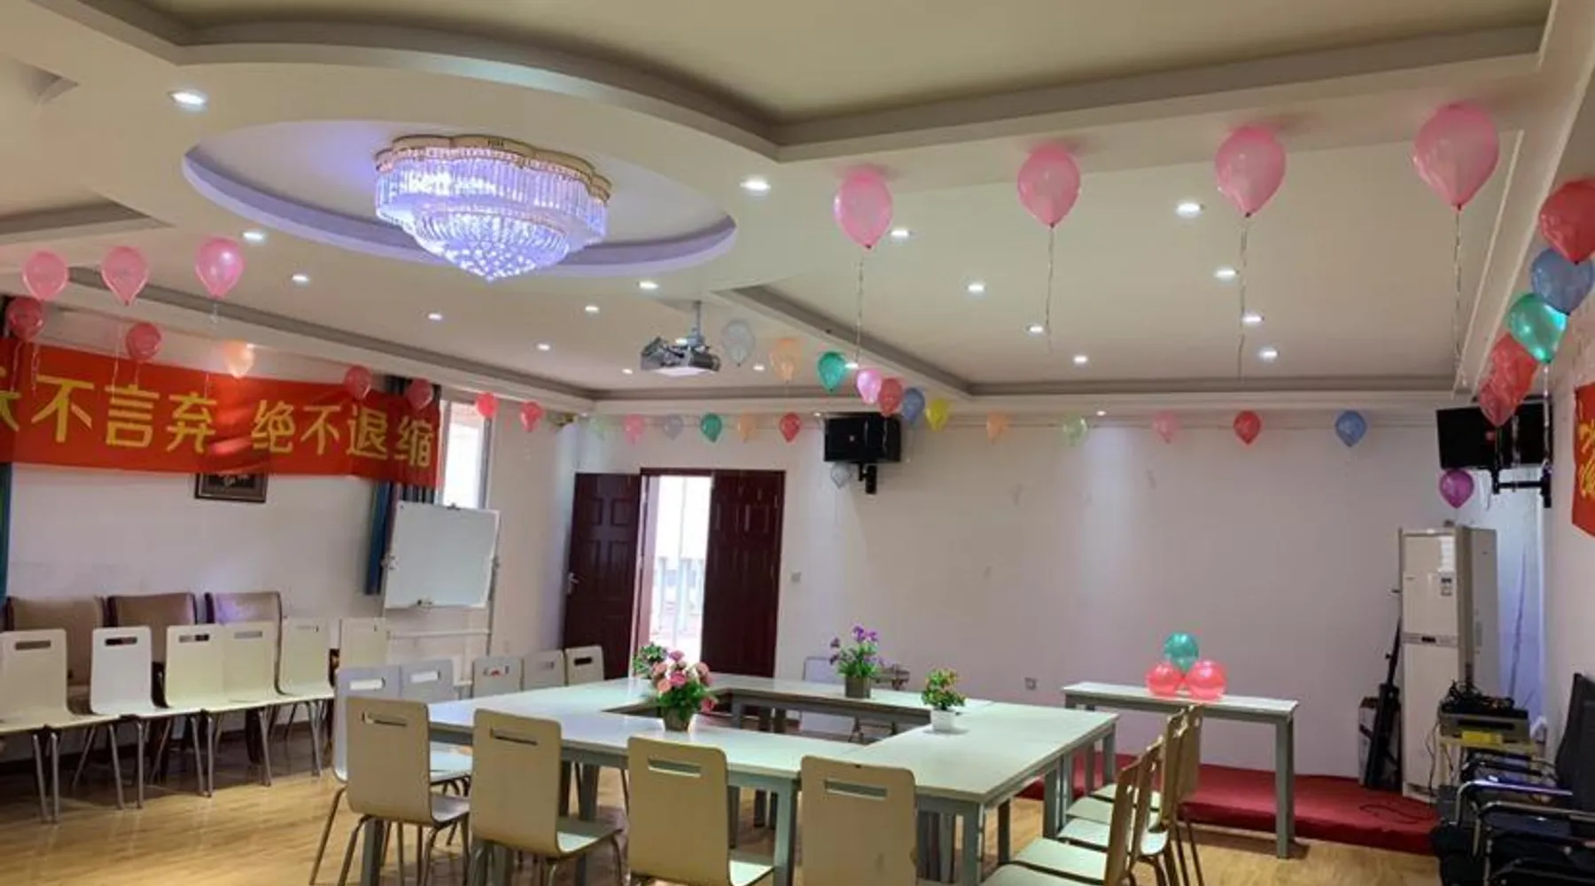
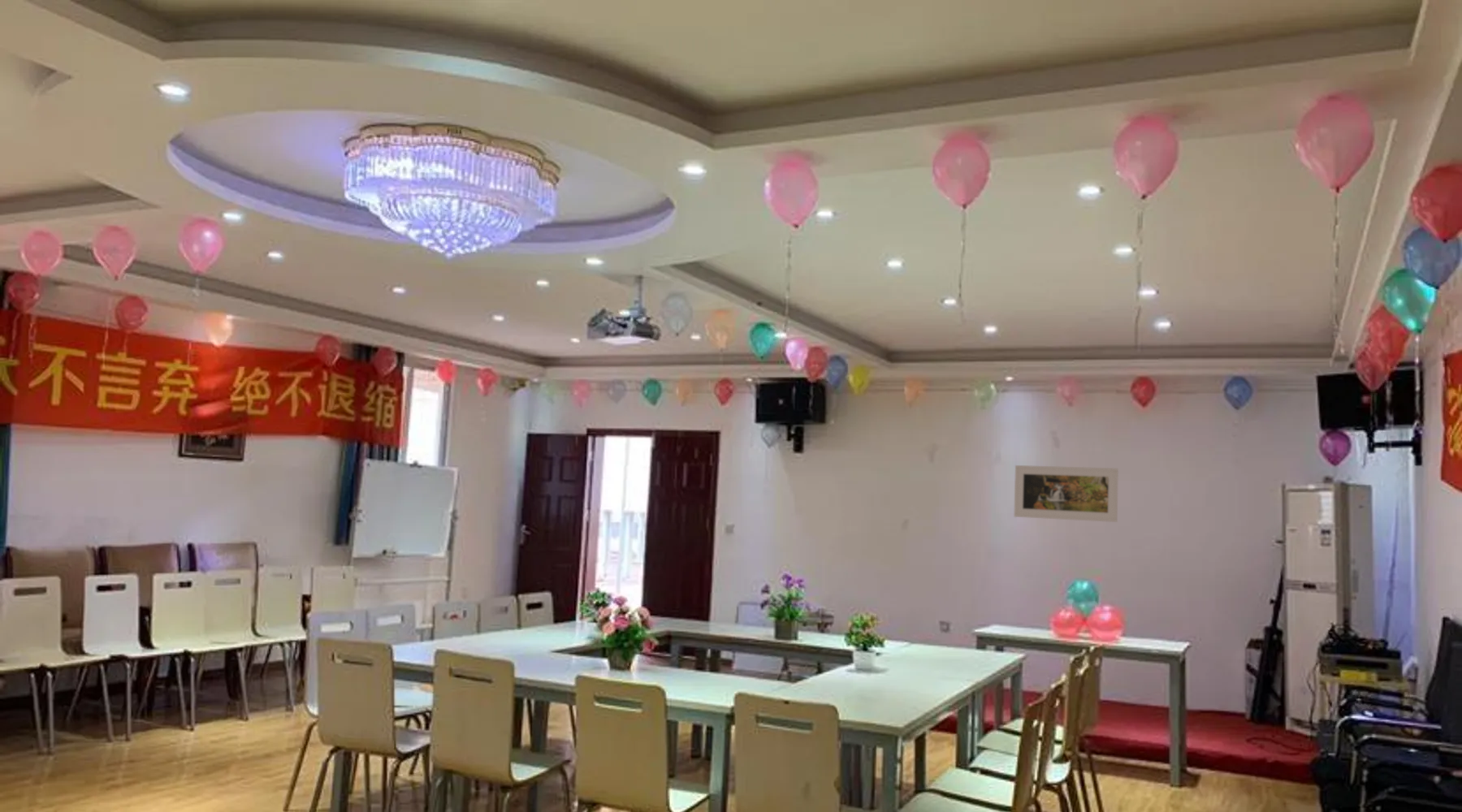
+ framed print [1013,464,1119,523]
